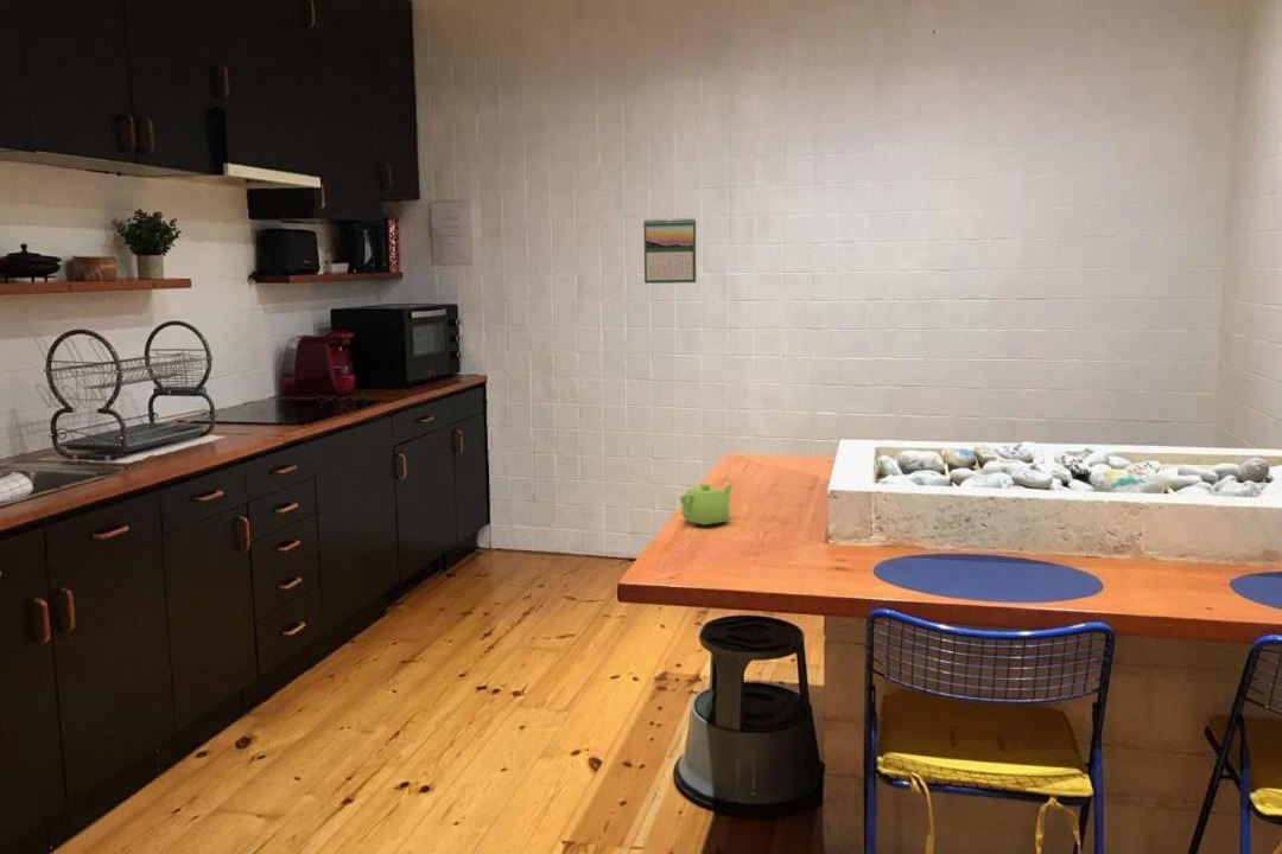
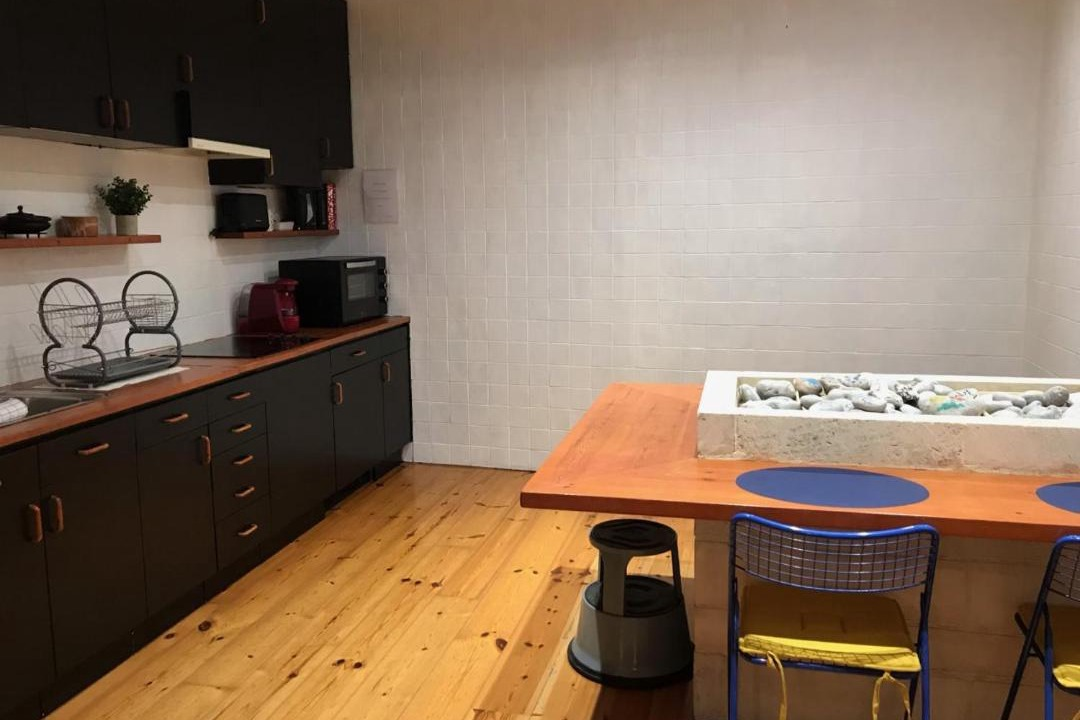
- calendar [643,216,697,285]
- teapot [679,482,735,527]
